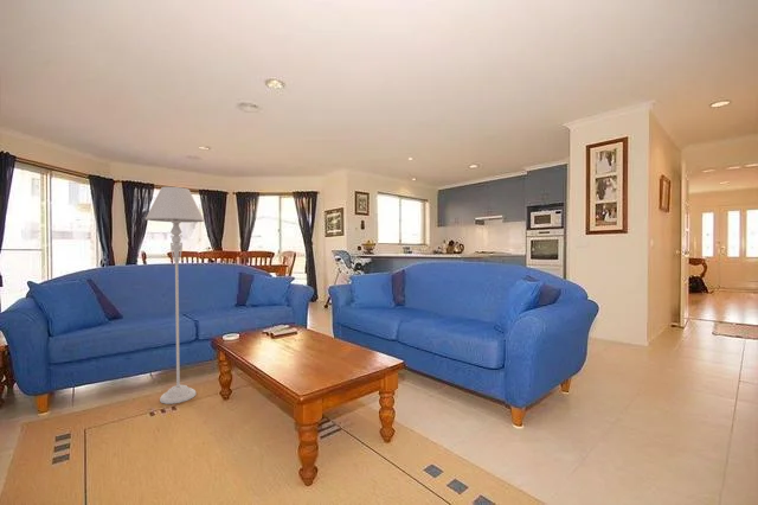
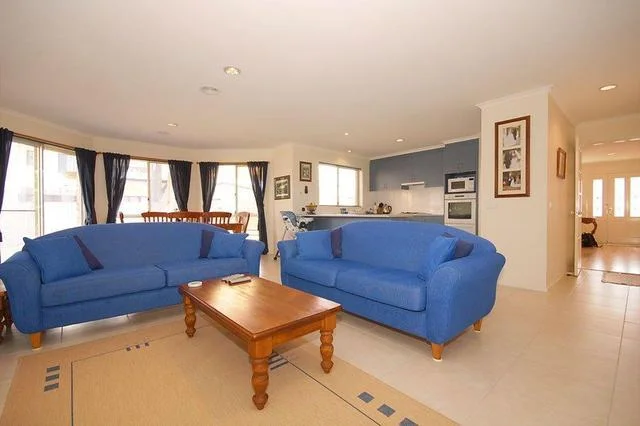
- floor lamp [144,186,205,405]
